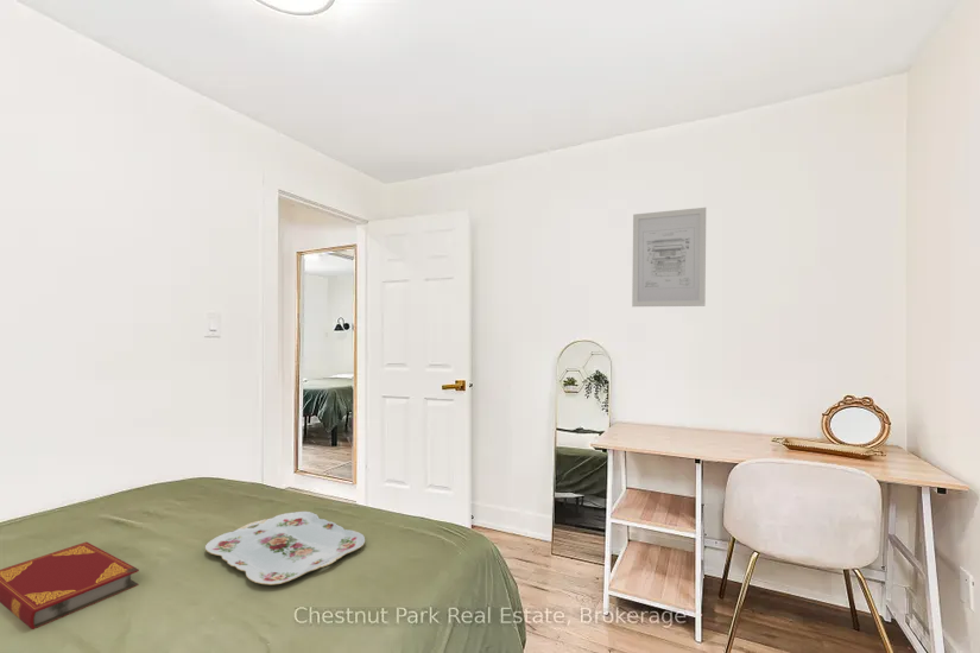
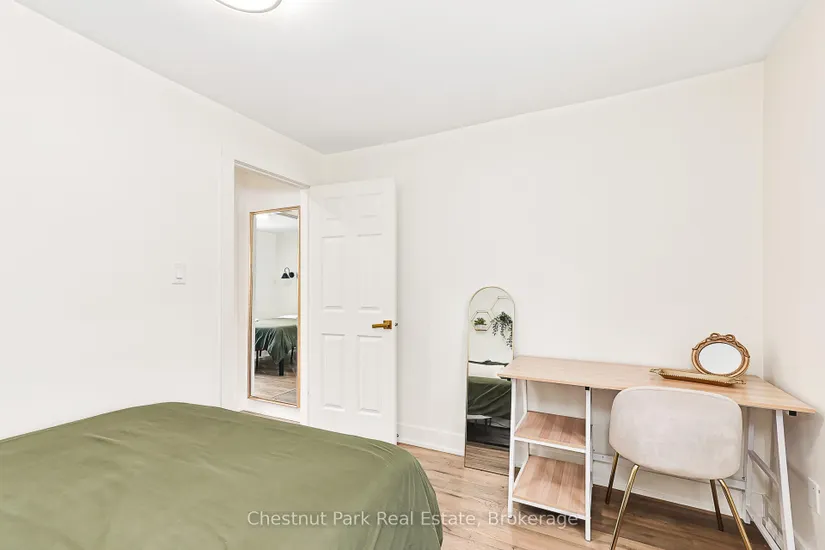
- serving tray [204,511,366,587]
- wall art [631,207,707,308]
- hardback book [0,541,140,630]
